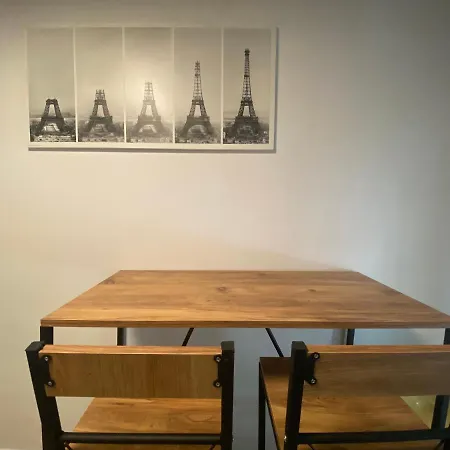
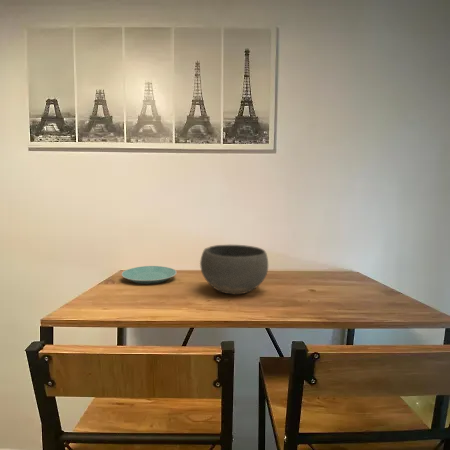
+ bowl [199,244,269,296]
+ plate [121,265,178,285]
